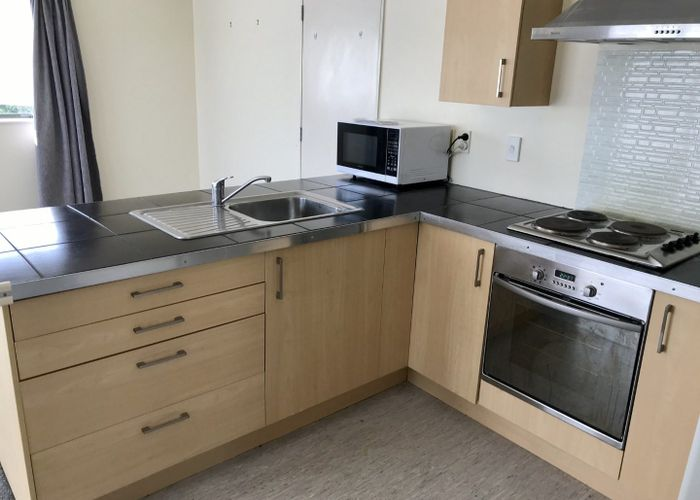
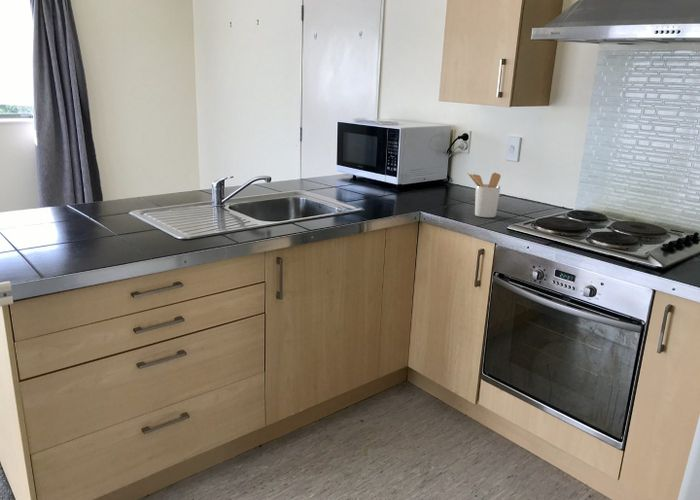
+ utensil holder [466,171,502,218]
